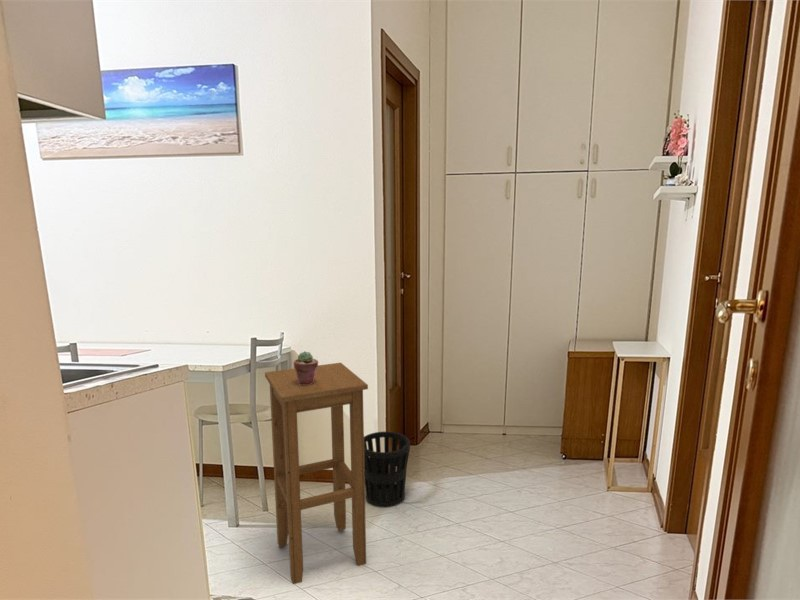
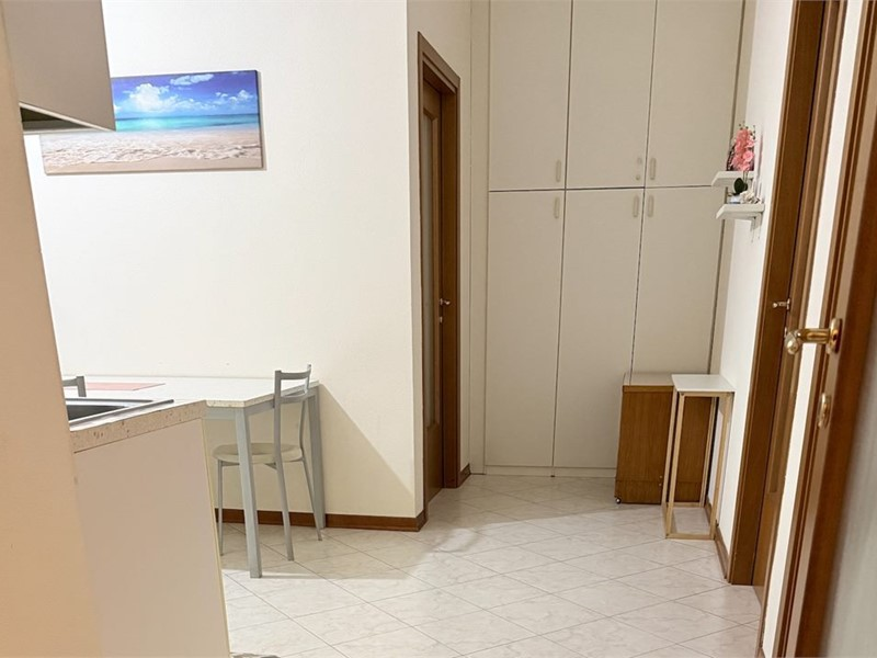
- stool [264,362,369,585]
- wastebasket [364,431,411,508]
- potted succulent [293,350,319,385]
